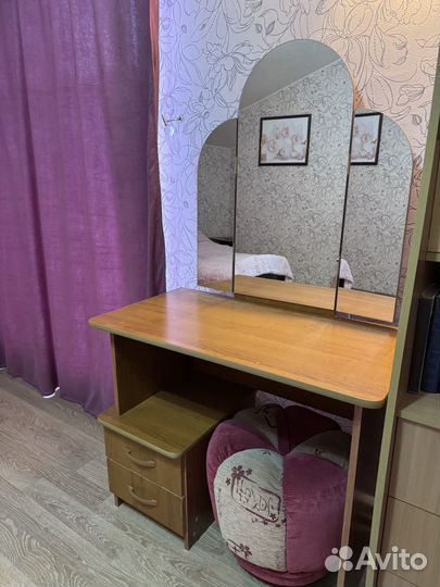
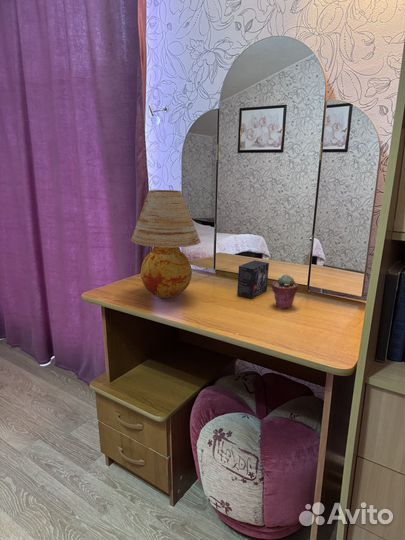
+ table lamp [130,189,202,299]
+ potted succulent [271,274,299,310]
+ small box [236,260,270,299]
